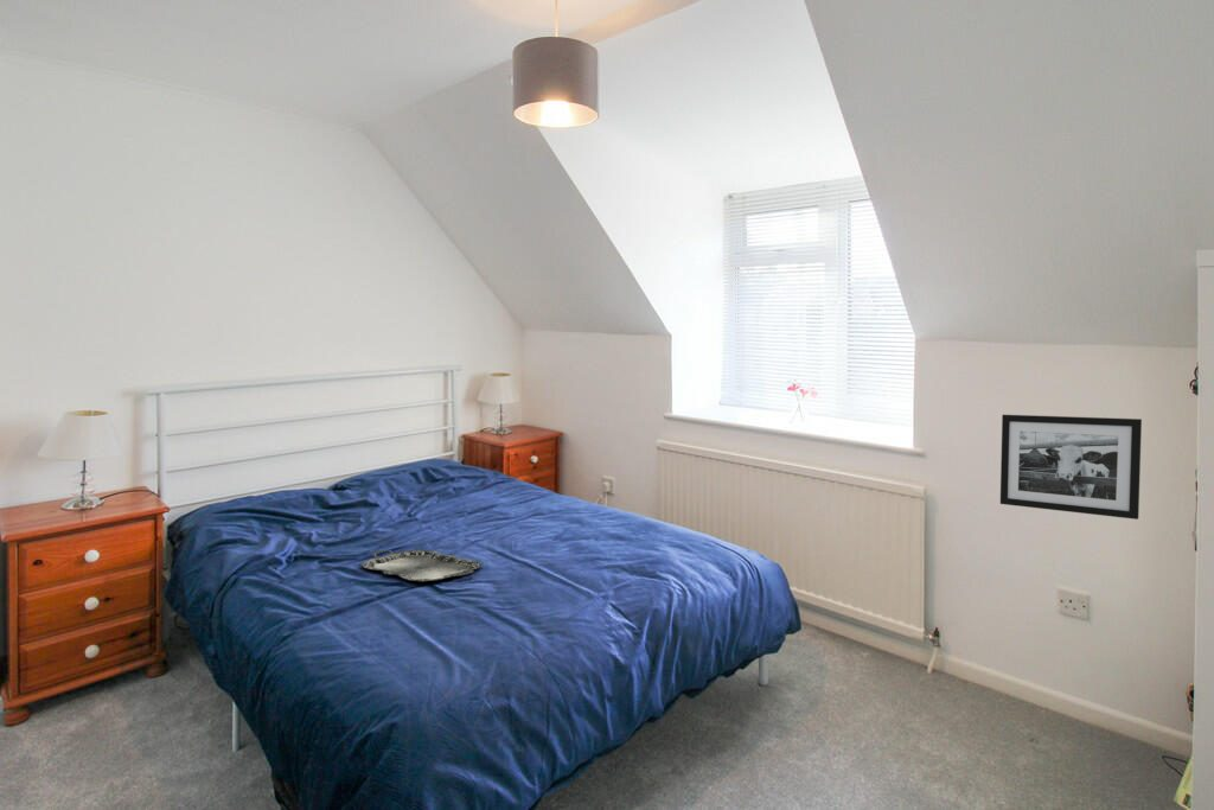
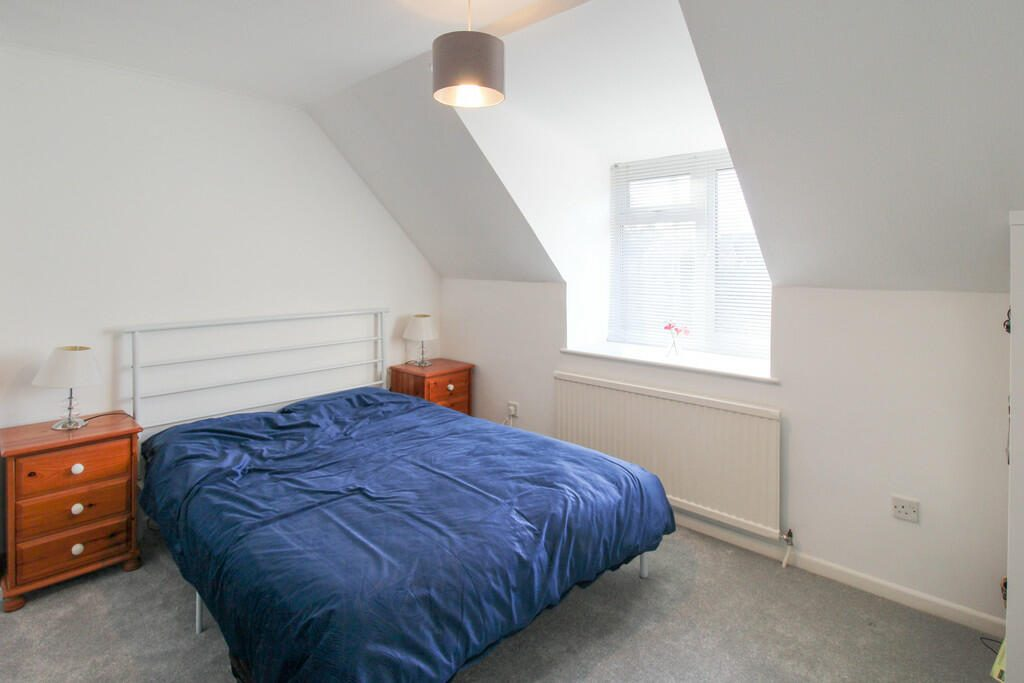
- serving tray [358,548,485,583]
- picture frame [999,414,1143,521]
